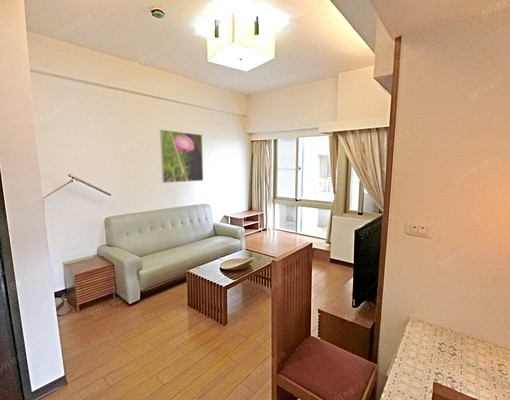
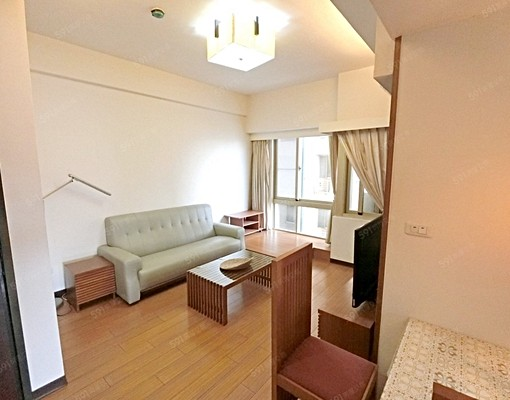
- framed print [159,129,204,184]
